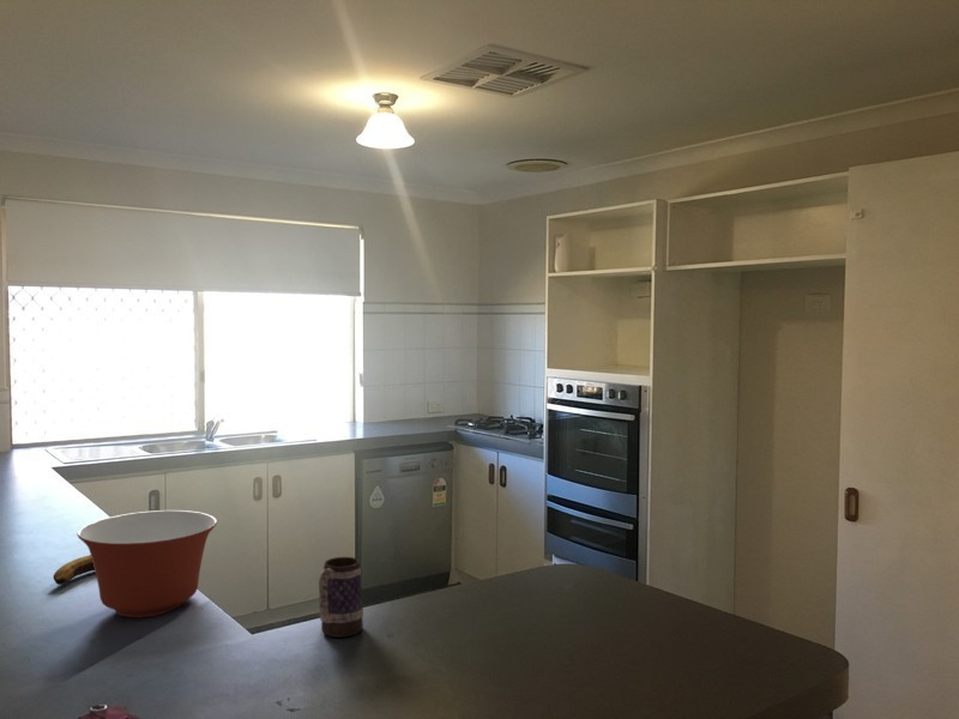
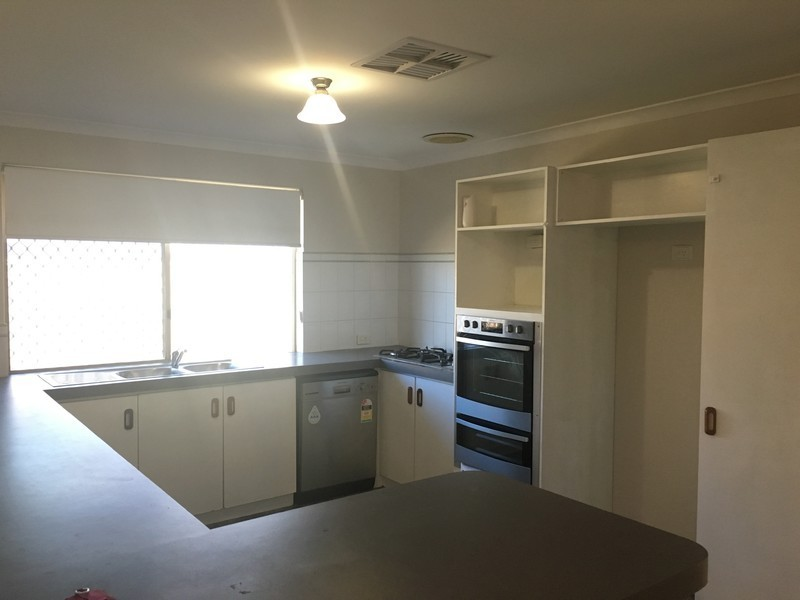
- banana [53,554,95,586]
- mixing bowl [76,509,218,618]
- mug [318,556,364,639]
